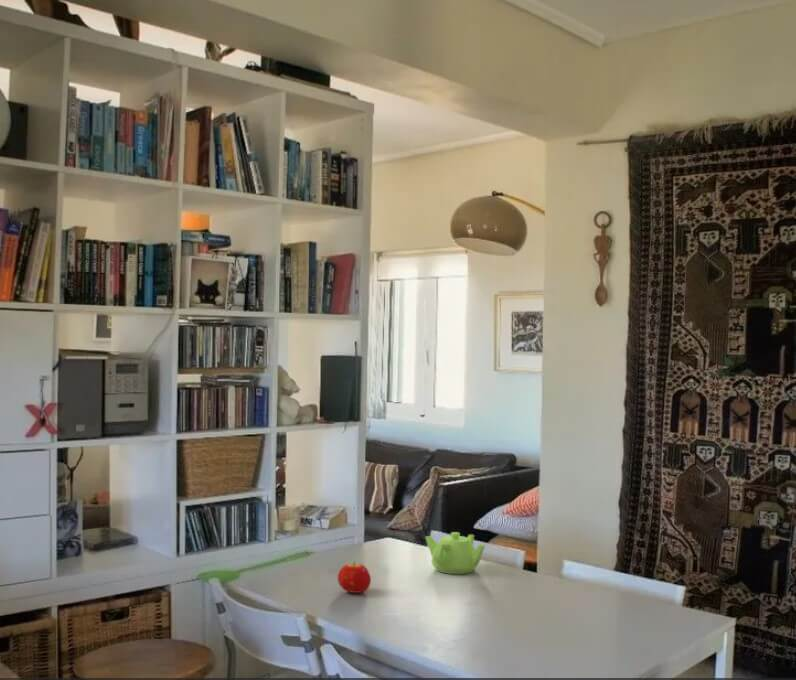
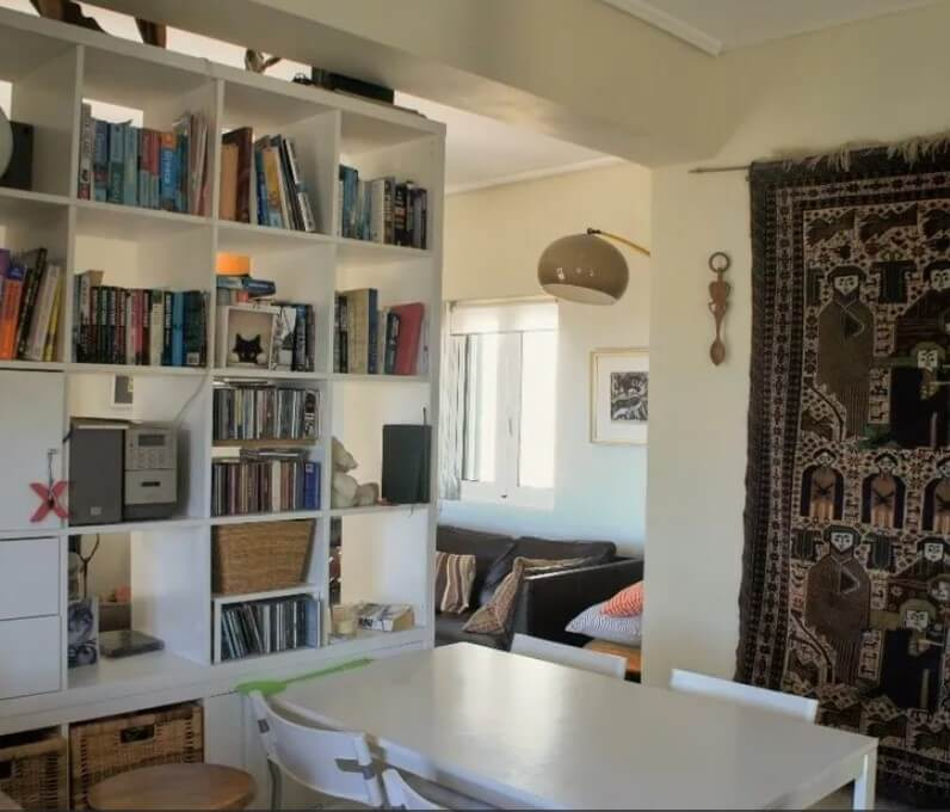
- teapot [424,531,486,575]
- fruit [337,561,372,594]
